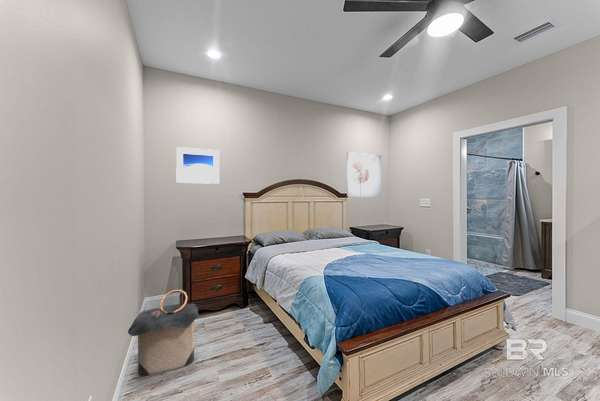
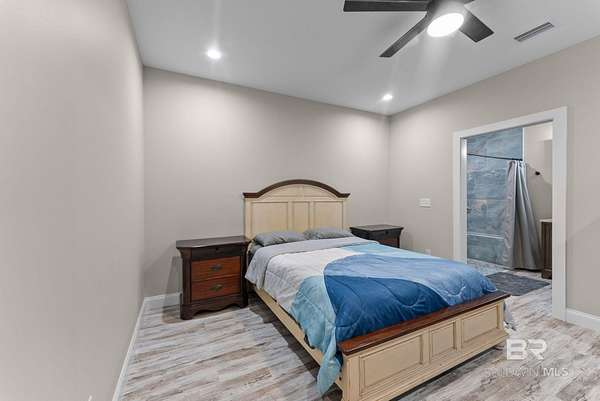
- wall art [346,151,382,198]
- laundry hamper [127,289,200,377]
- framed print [175,146,221,185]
